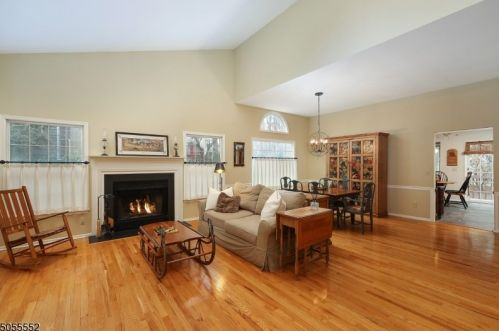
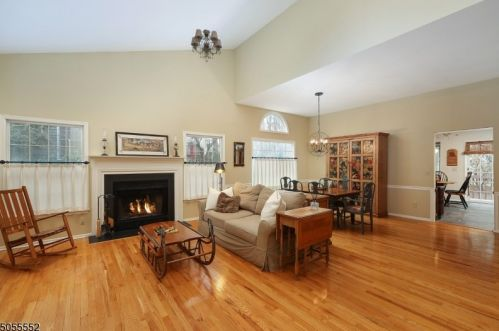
+ chandelier [190,28,223,63]
